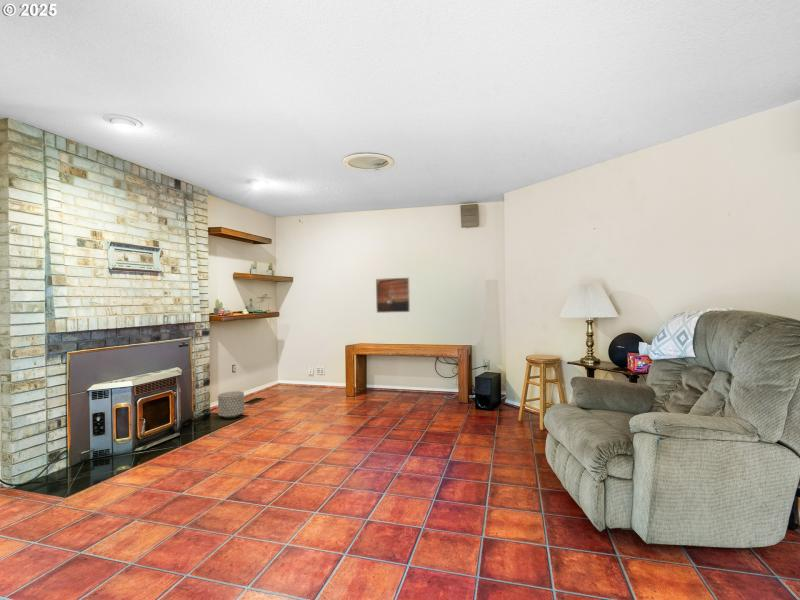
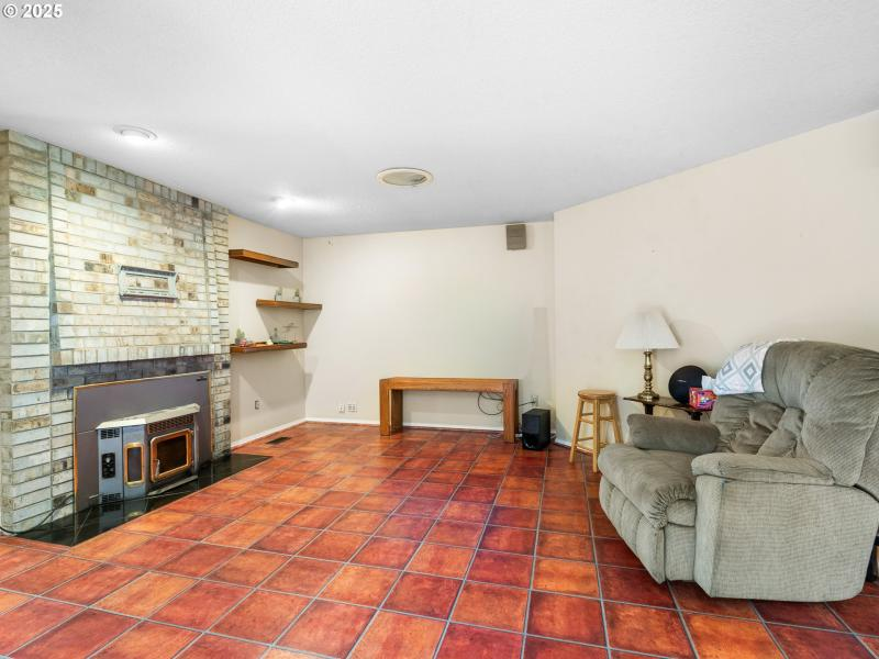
- planter [217,390,245,419]
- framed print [375,276,411,314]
